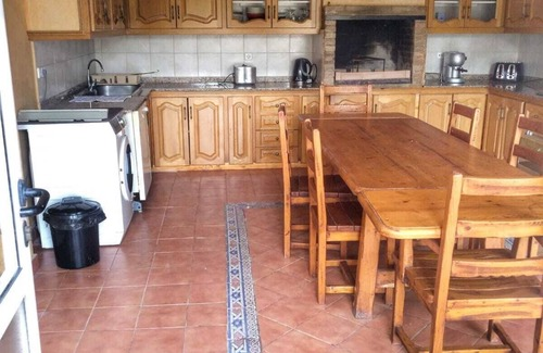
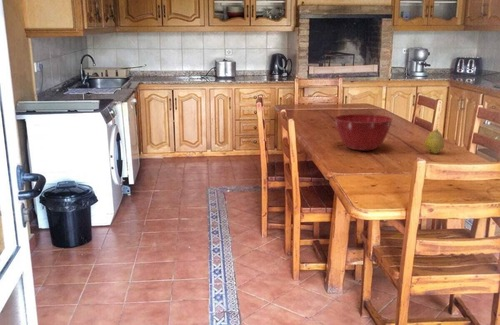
+ mixing bowl [333,113,394,151]
+ fruit [424,128,445,154]
